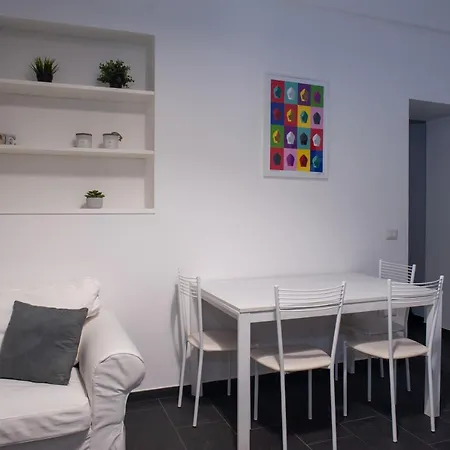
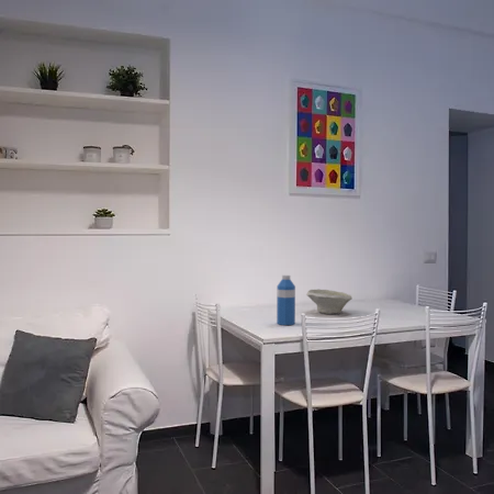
+ bowl [305,289,353,315]
+ water bottle [276,274,296,326]
